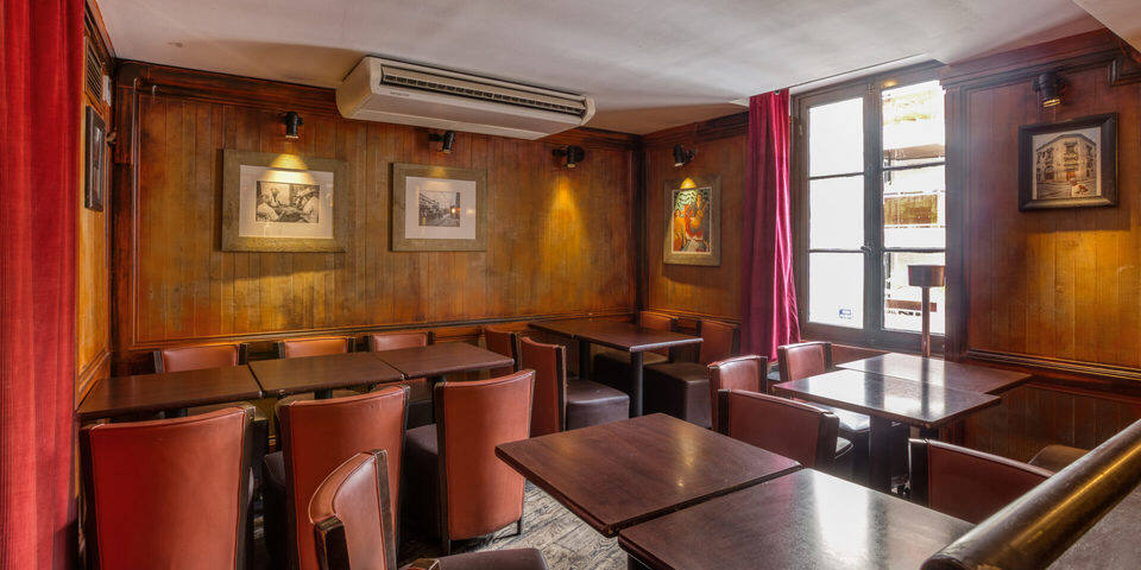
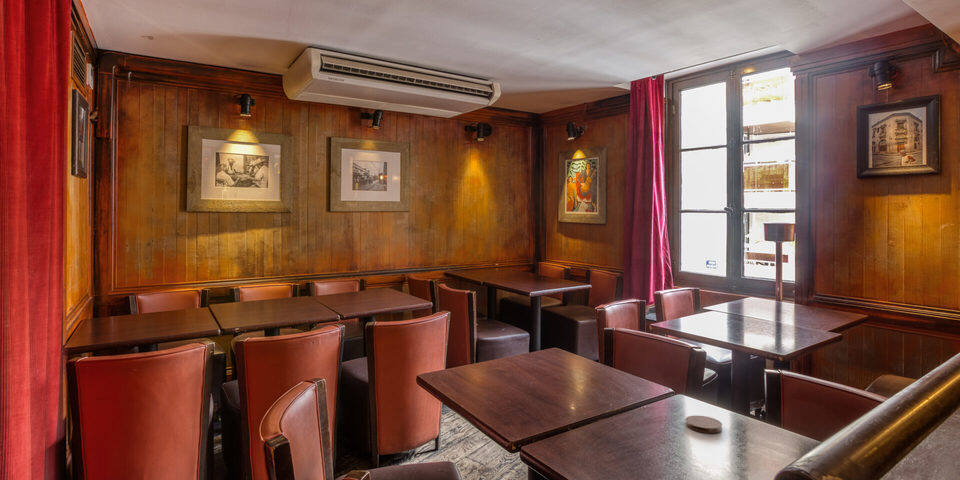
+ coaster [685,415,723,434]
